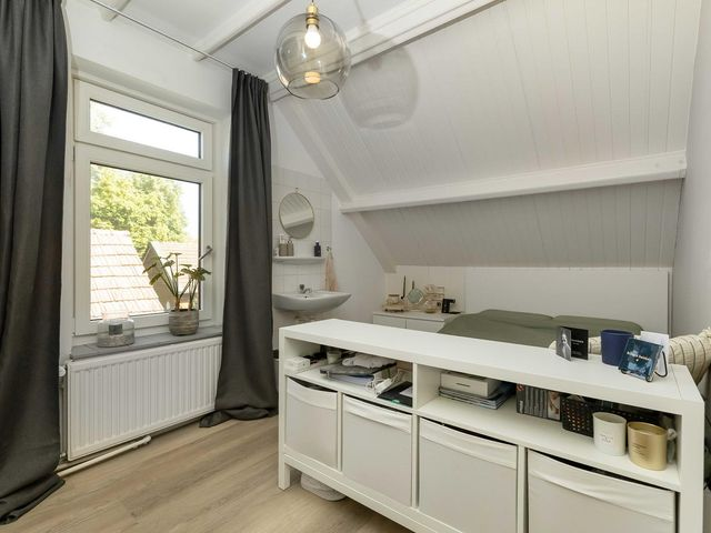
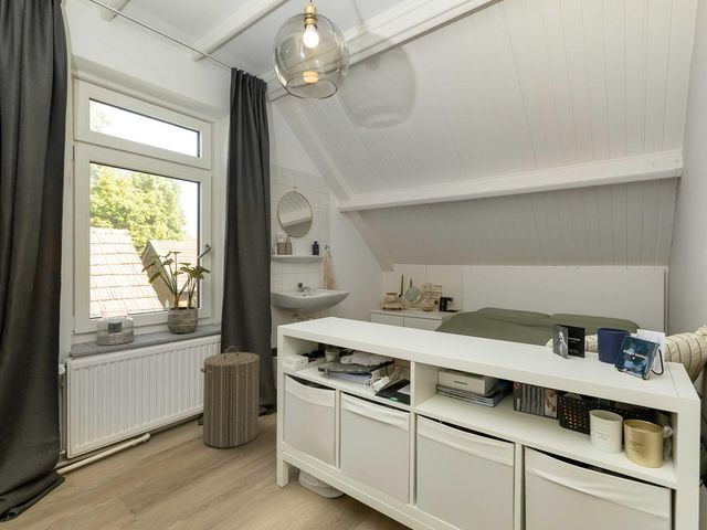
+ laundry hamper [200,344,261,448]
